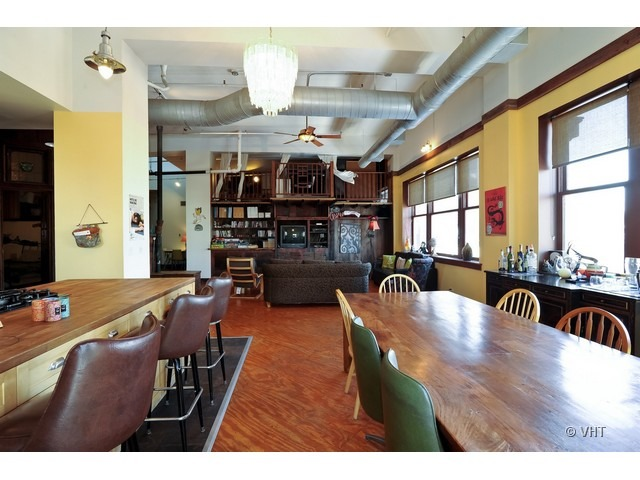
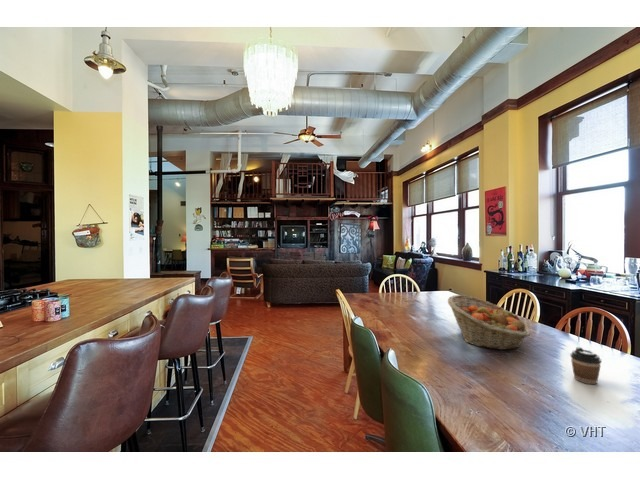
+ fruit basket [447,294,531,351]
+ coffee cup [569,346,603,385]
